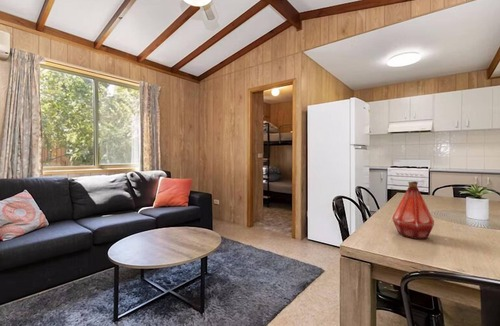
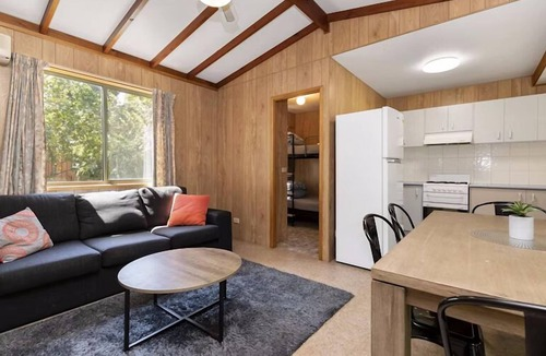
- bottle [391,180,435,240]
